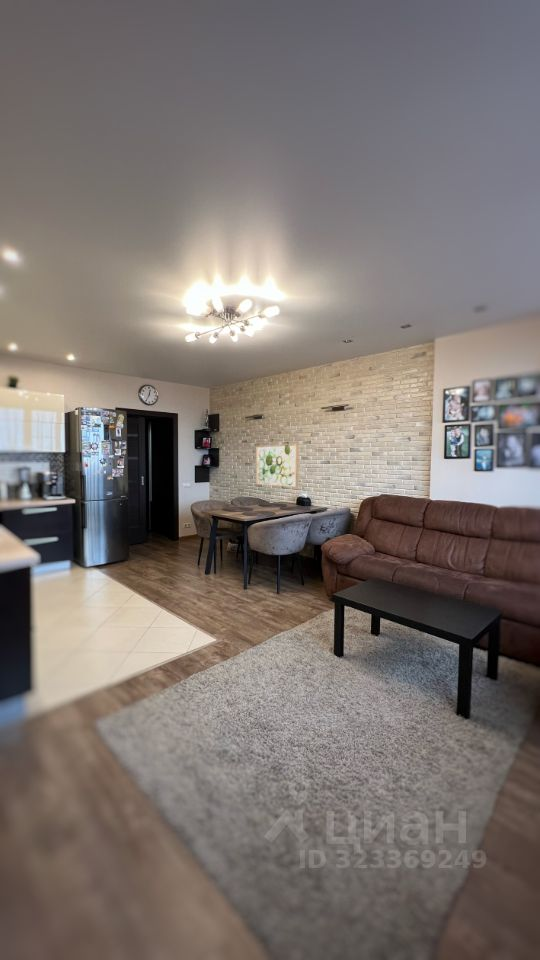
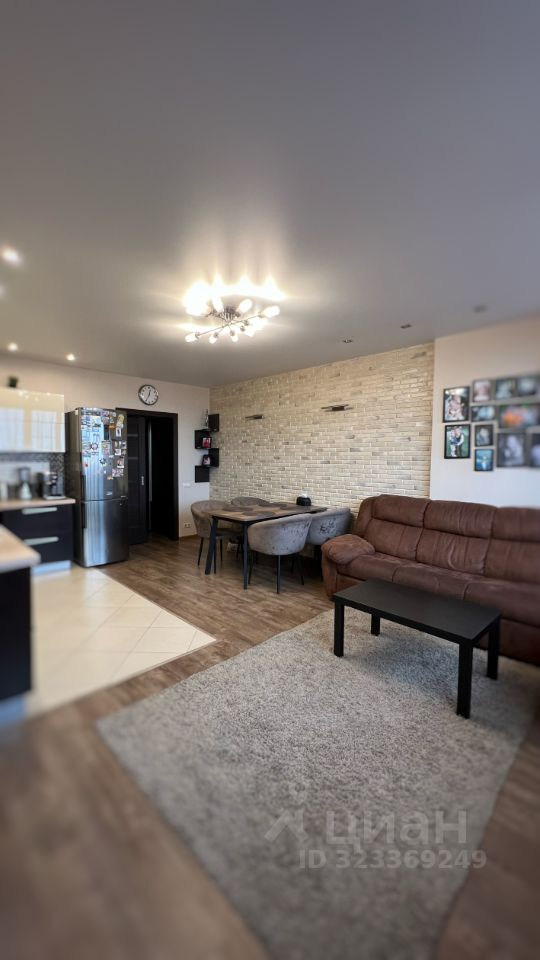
- wall art [255,443,299,488]
